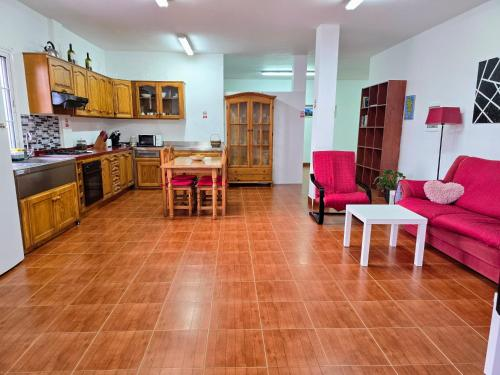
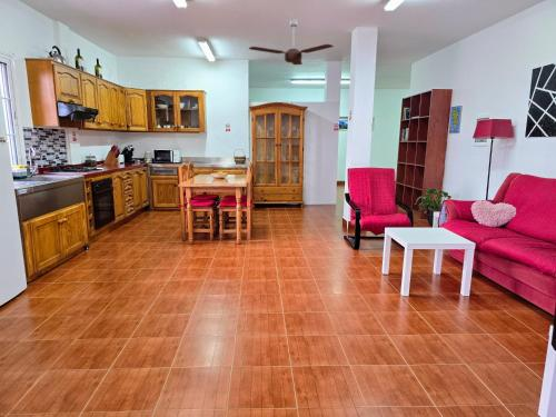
+ ceiling fan [248,18,335,66]
